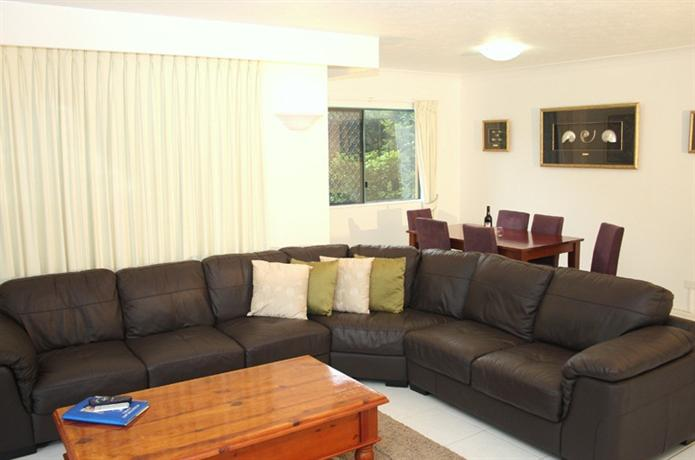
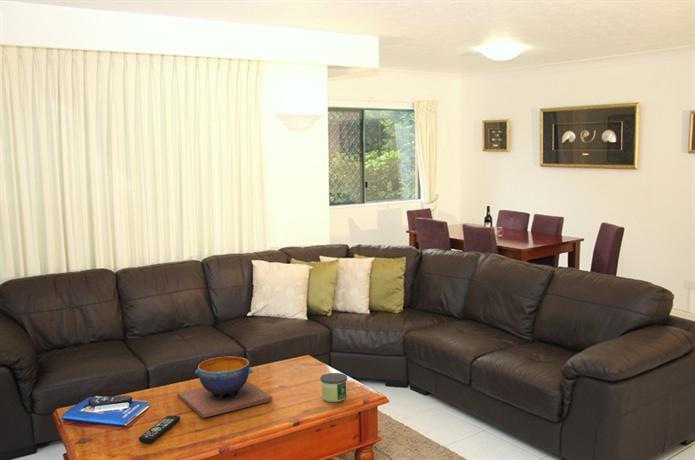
+ candle [319,372,348,403]
+ remote control [137,414,181,444]
+ decorative bowl [177,356,274,419]
